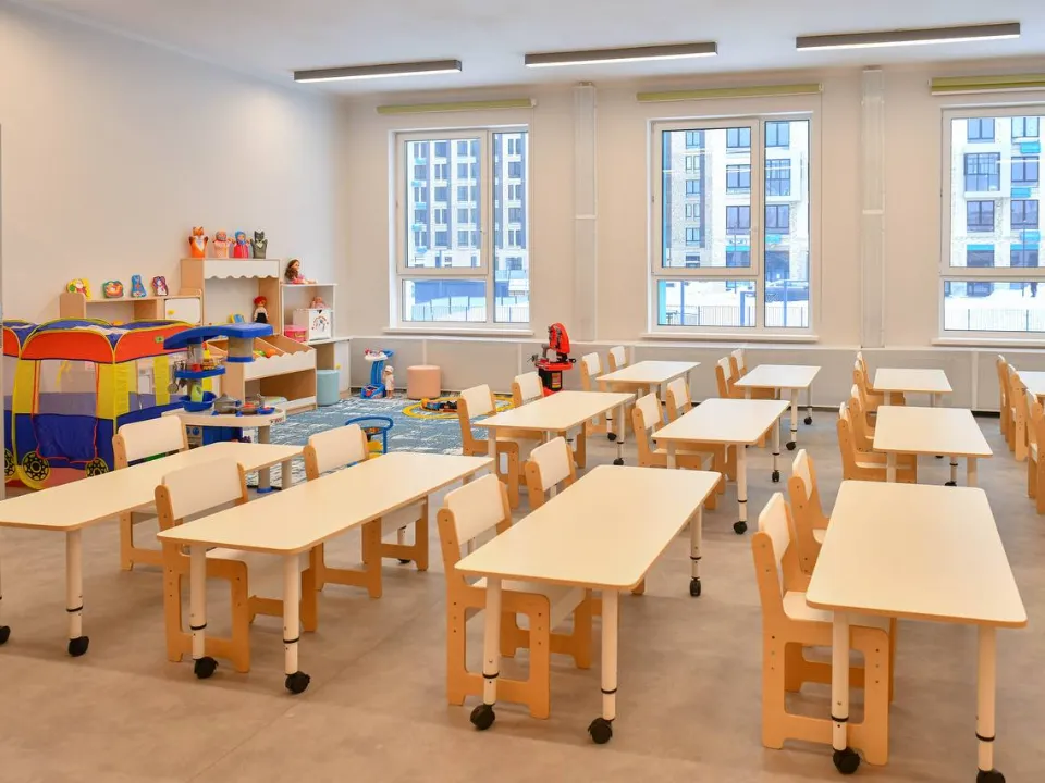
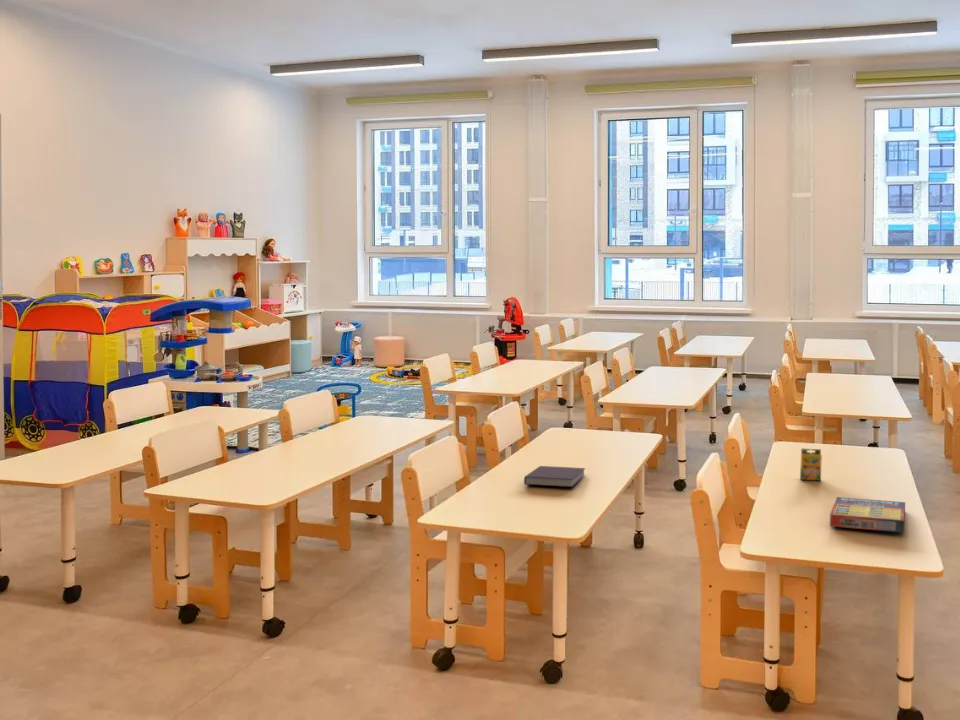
+ game compilation box [829,496,906,534]
+ crayon box [799,448,823,482]
+ notebook [523,465,586,488]
